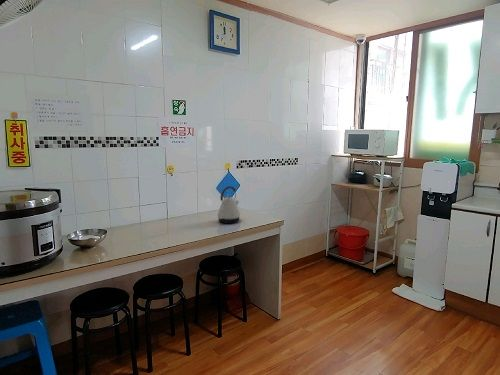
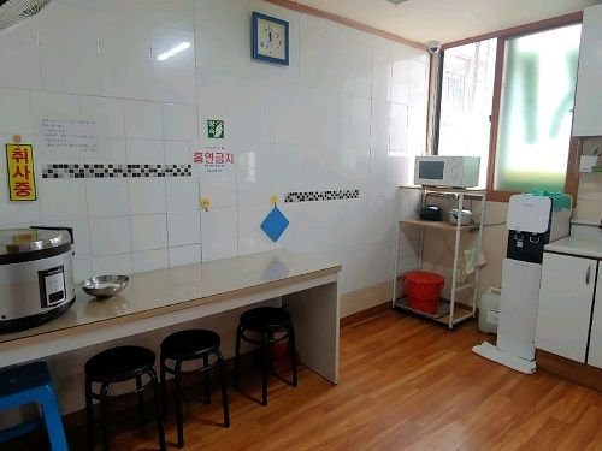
- kettle [217,185,241,224]
